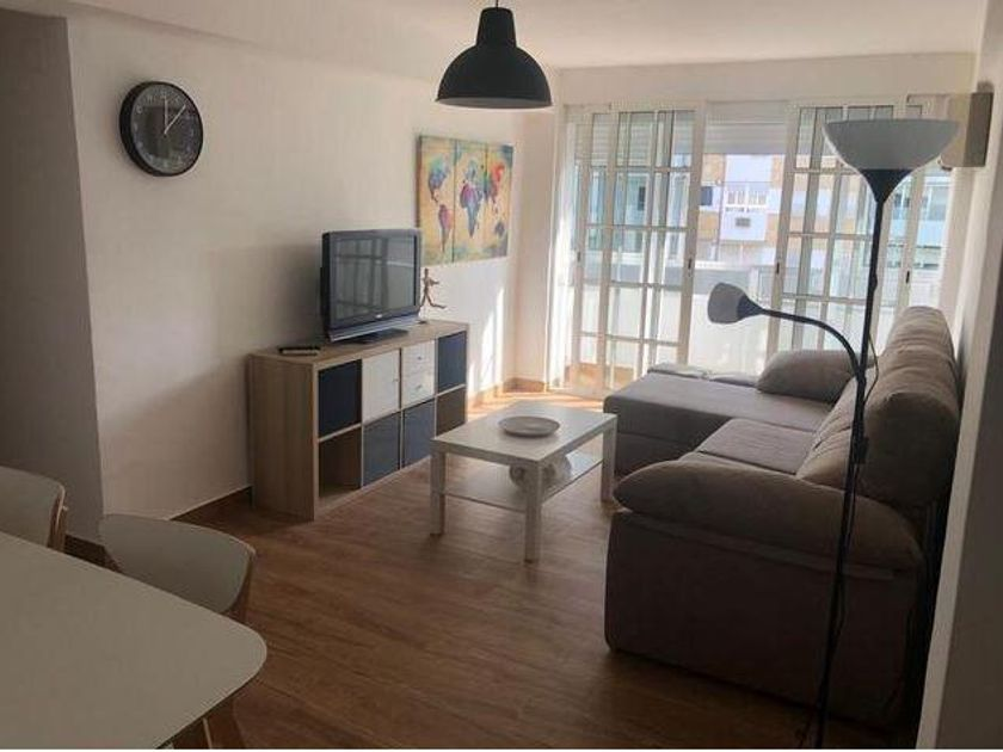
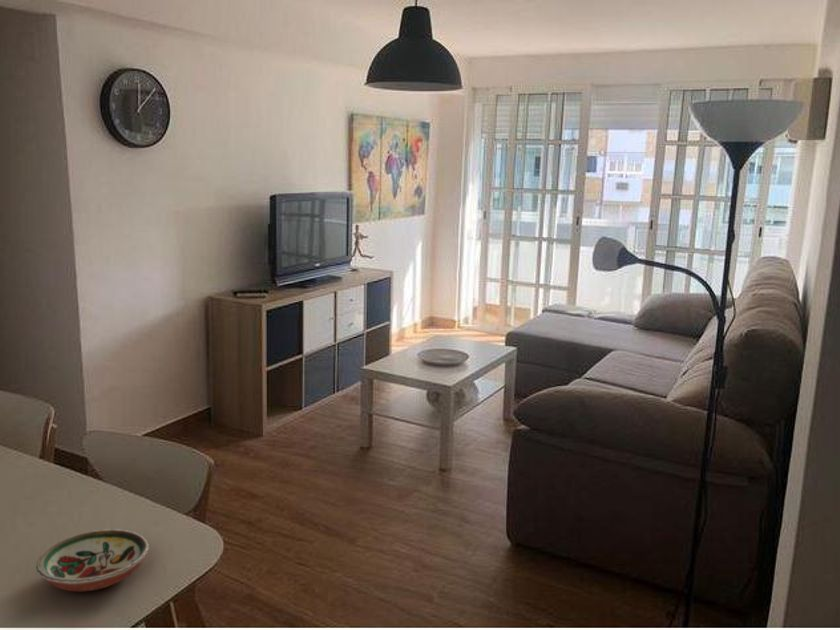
+ decorative bowl [35,528,150,592]
